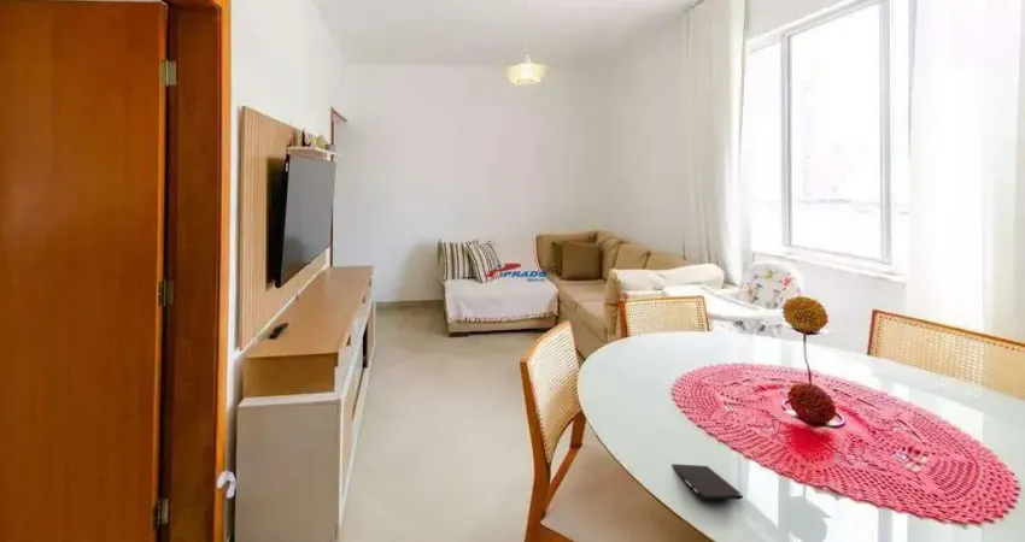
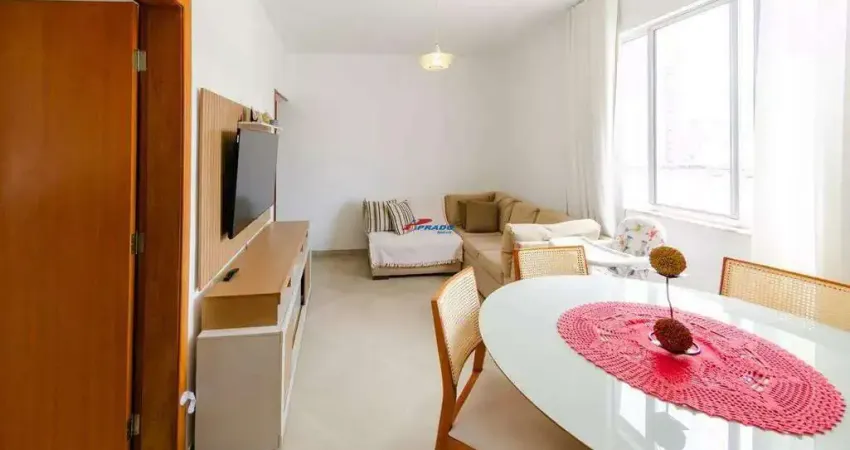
- smartphone [670,463,744,501]
